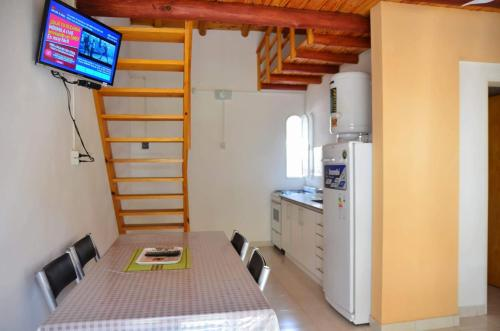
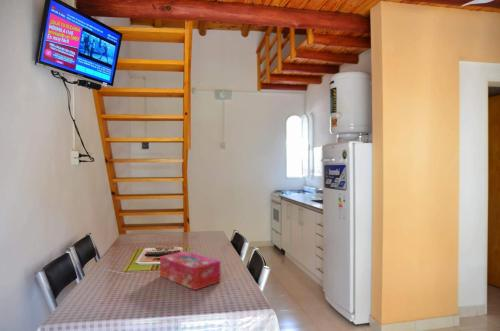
+ tissue box [159,250,221,291]
